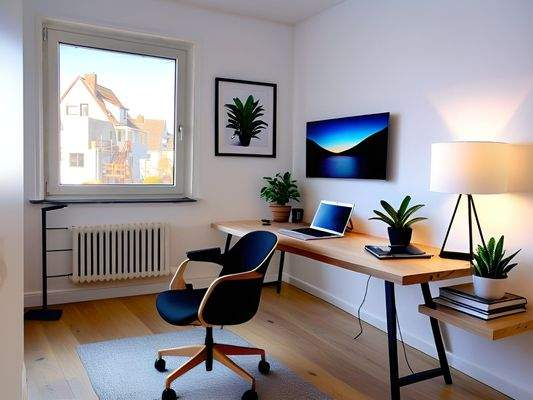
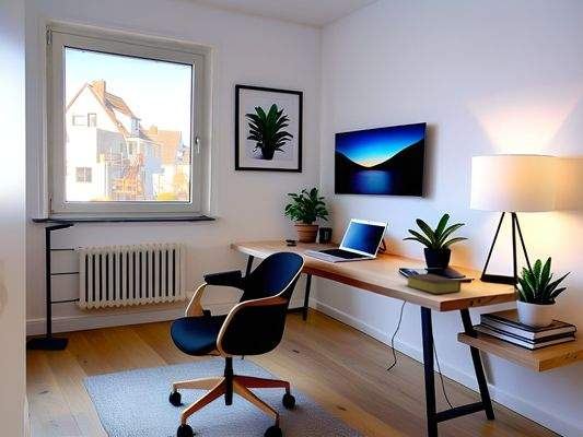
+ bible [405,273,462,295]
